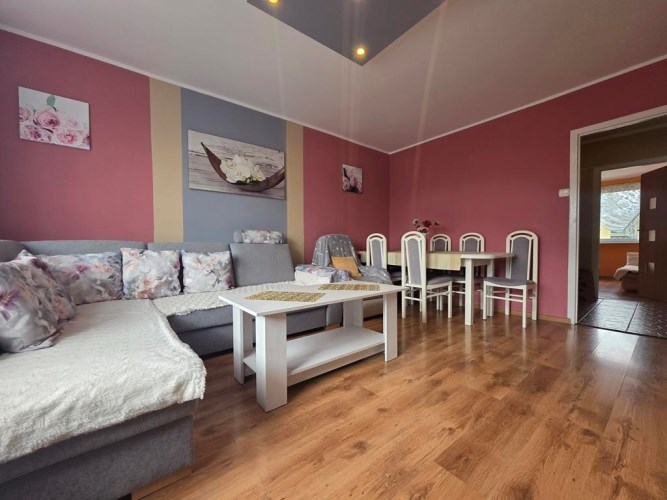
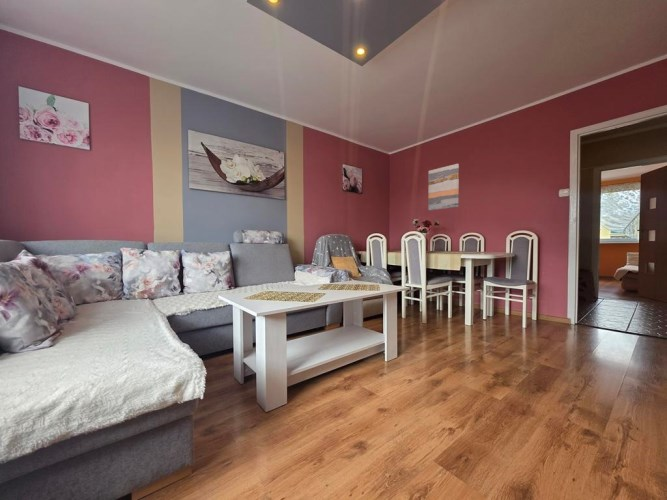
+ wall art [427,163,460,211]
